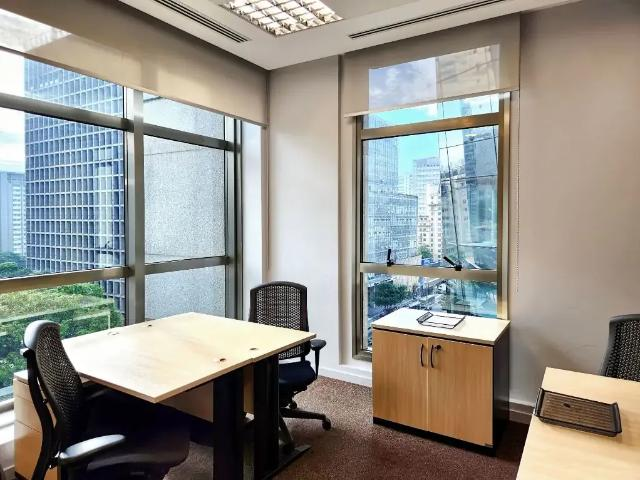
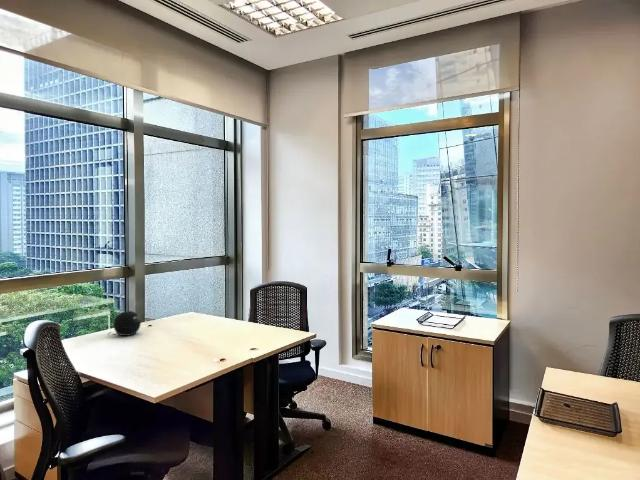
+ speaker [113,310,142,337]
